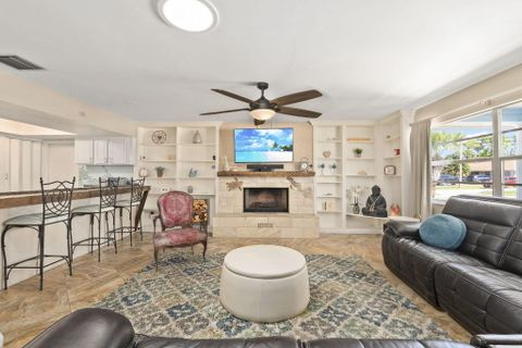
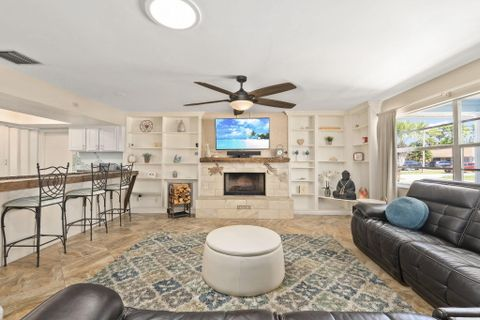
- armchair [151,189,209,273]
